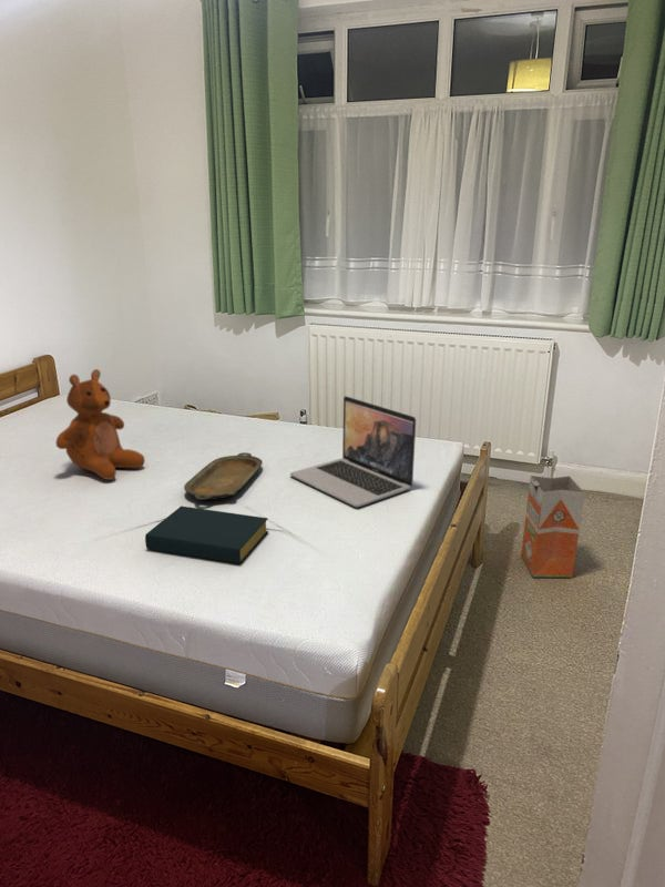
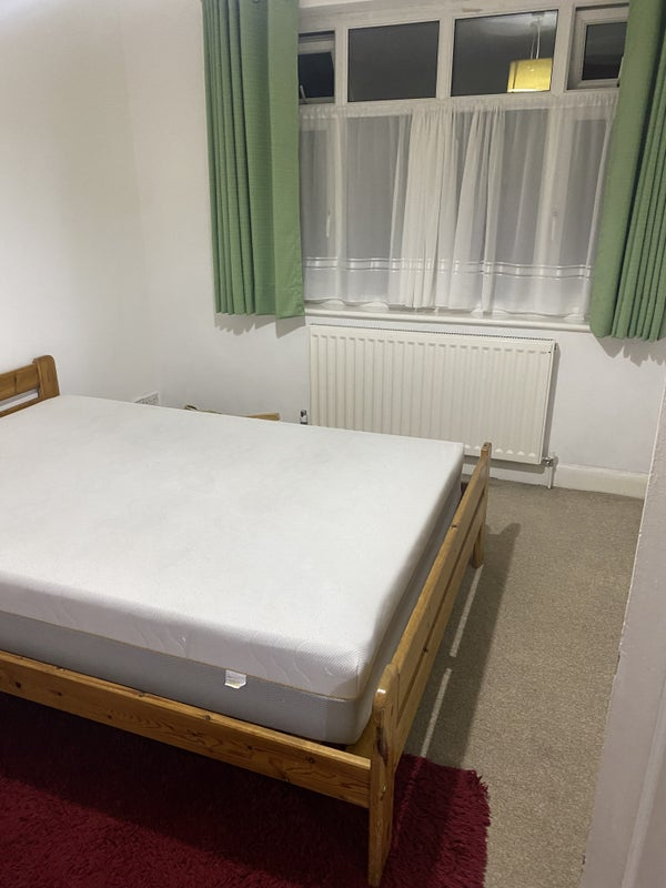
- laptop [289,395,417,508]
- waste bin [520,475,586,579]
- serving tray [183,451,264,501]
- hardback book [144,504,269,564]
- teddy bear [54,368,146,481]
